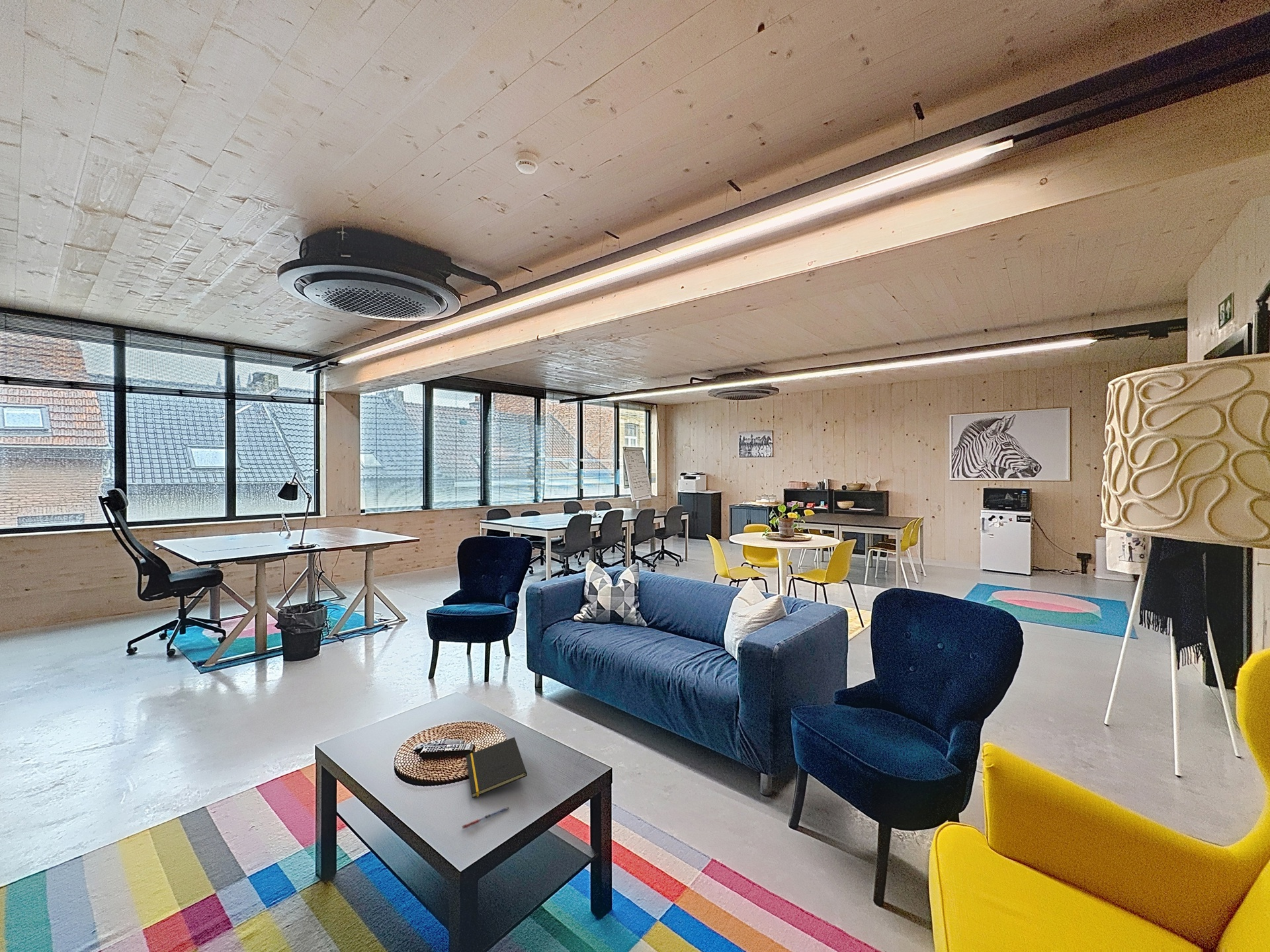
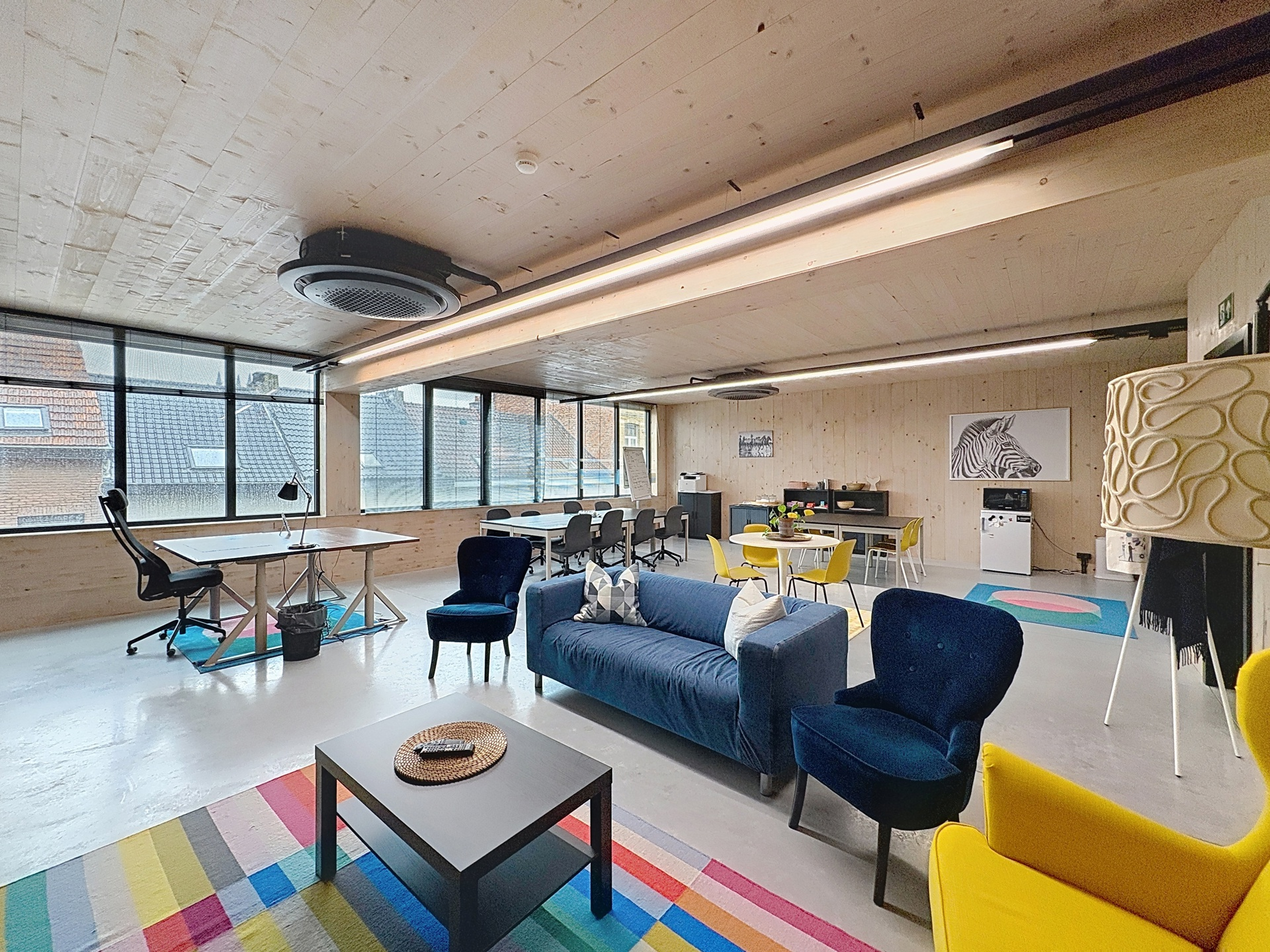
- notepad [466,736,528,799]
- pen [462,806,510,829]
